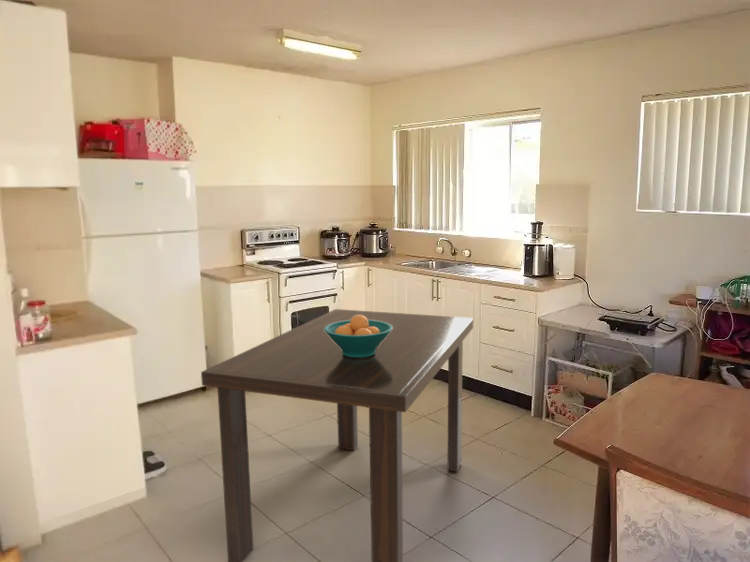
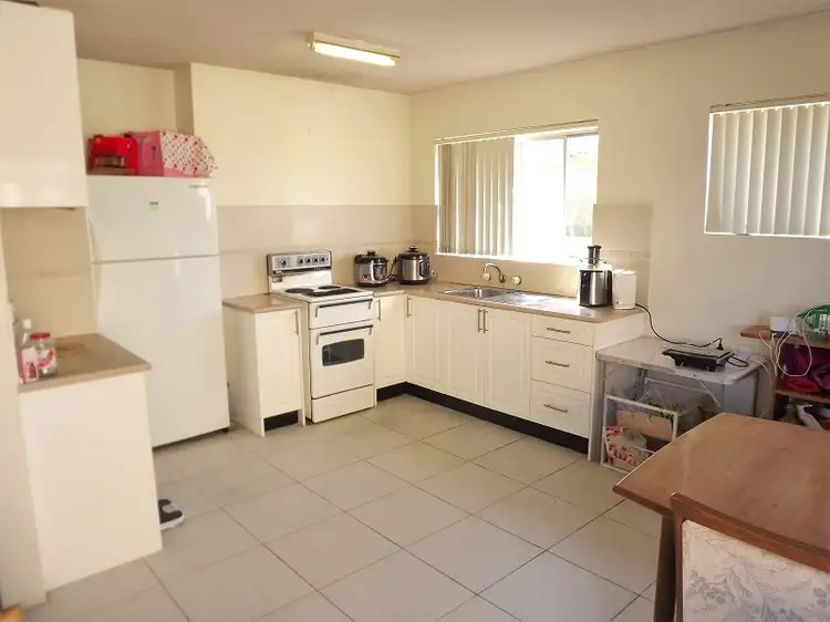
- dining table [200,308,474,562]
- fruit bowl [324,315,393,358]
